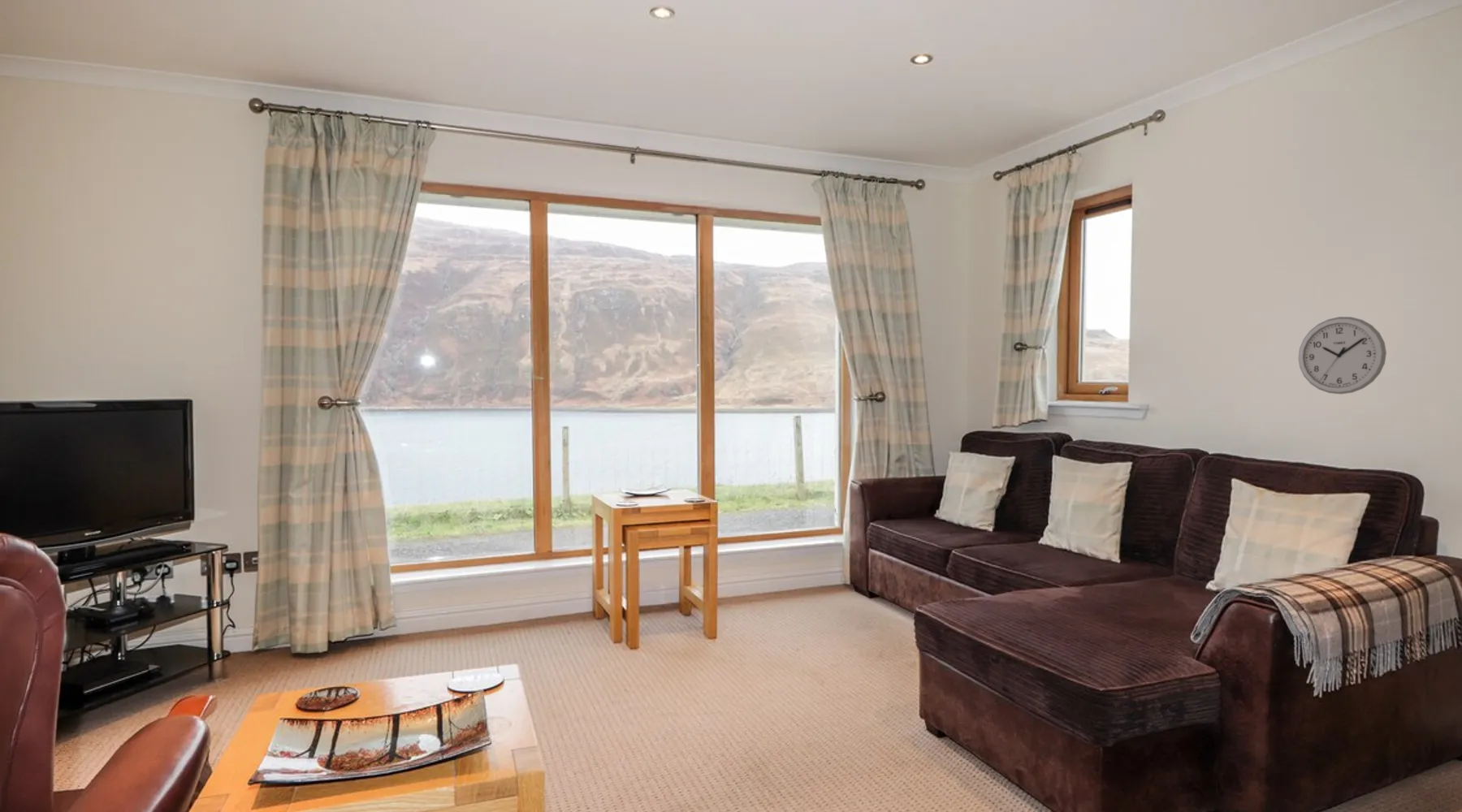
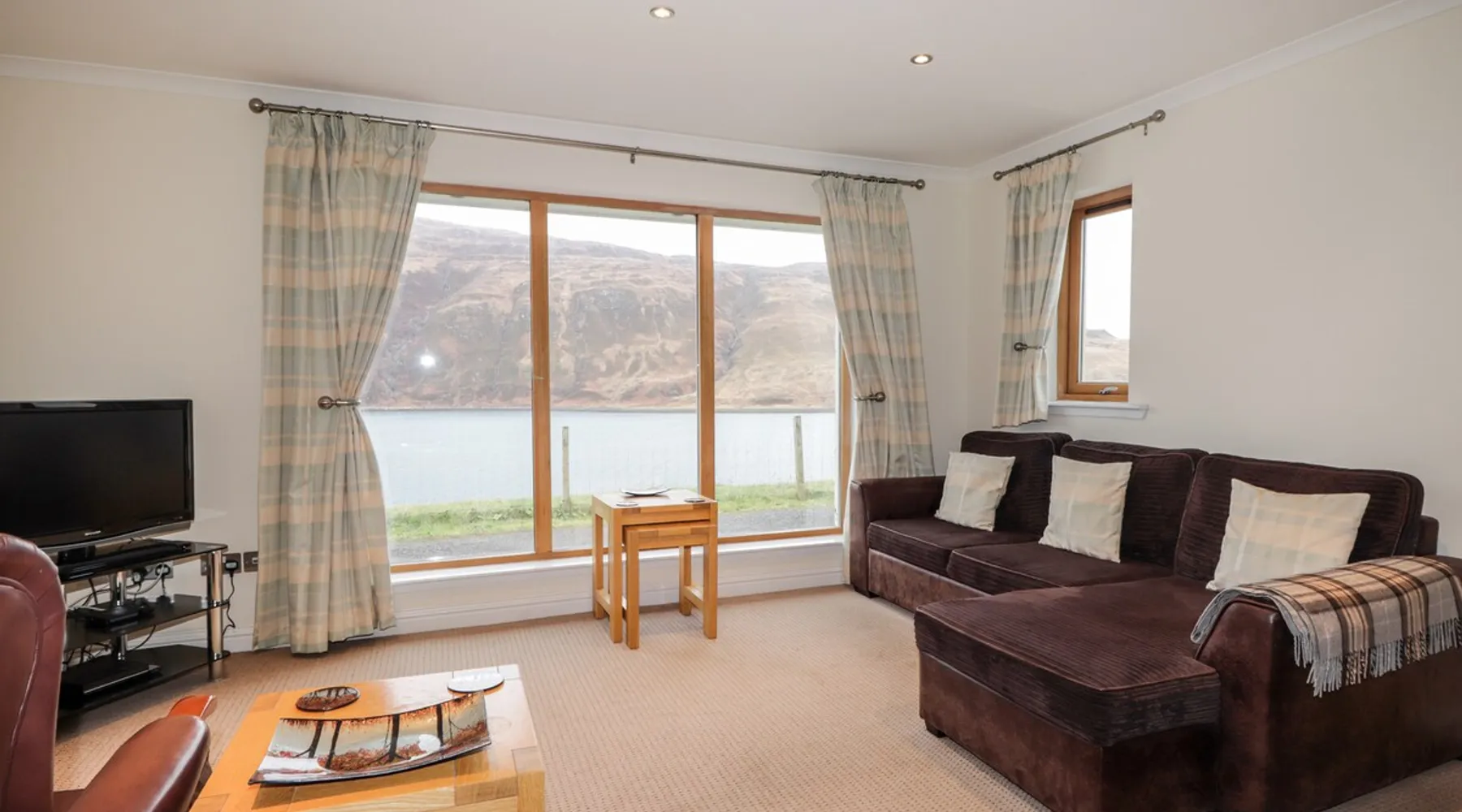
- wall clock [1297,316,1387,395]
